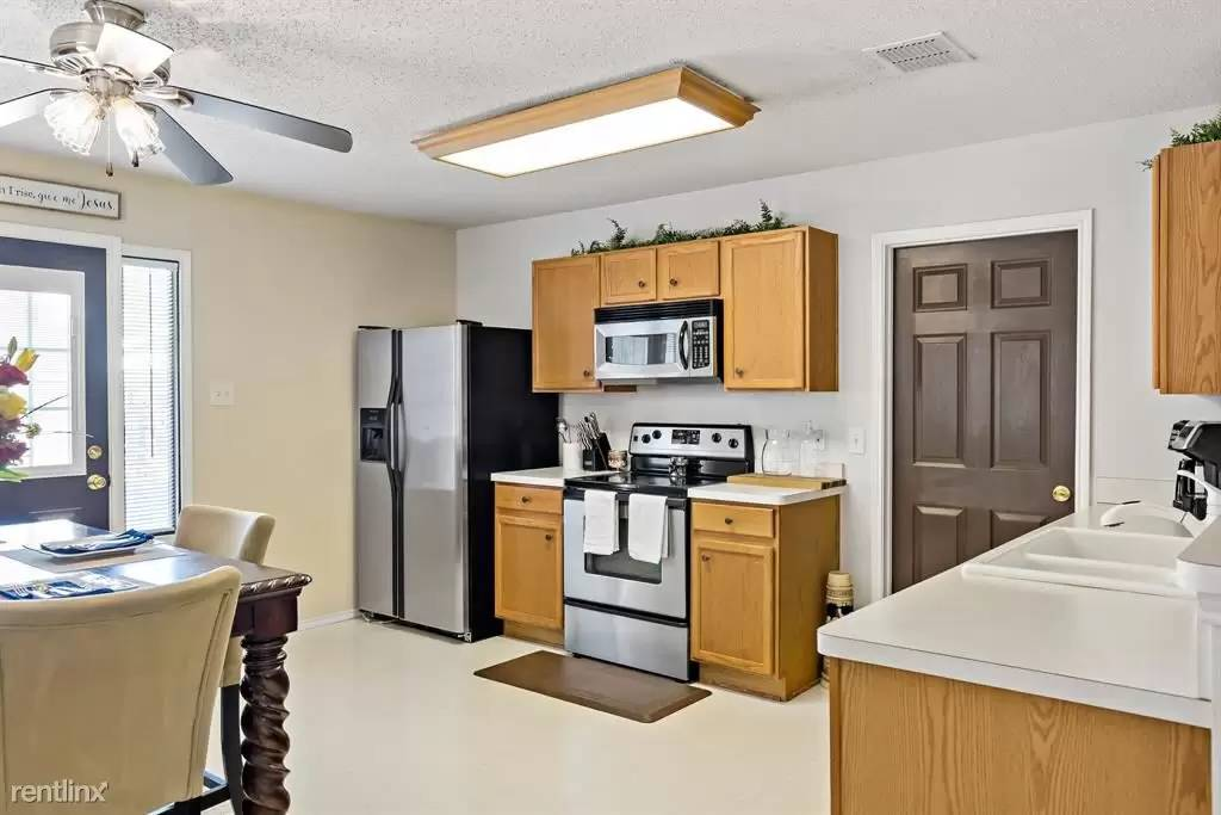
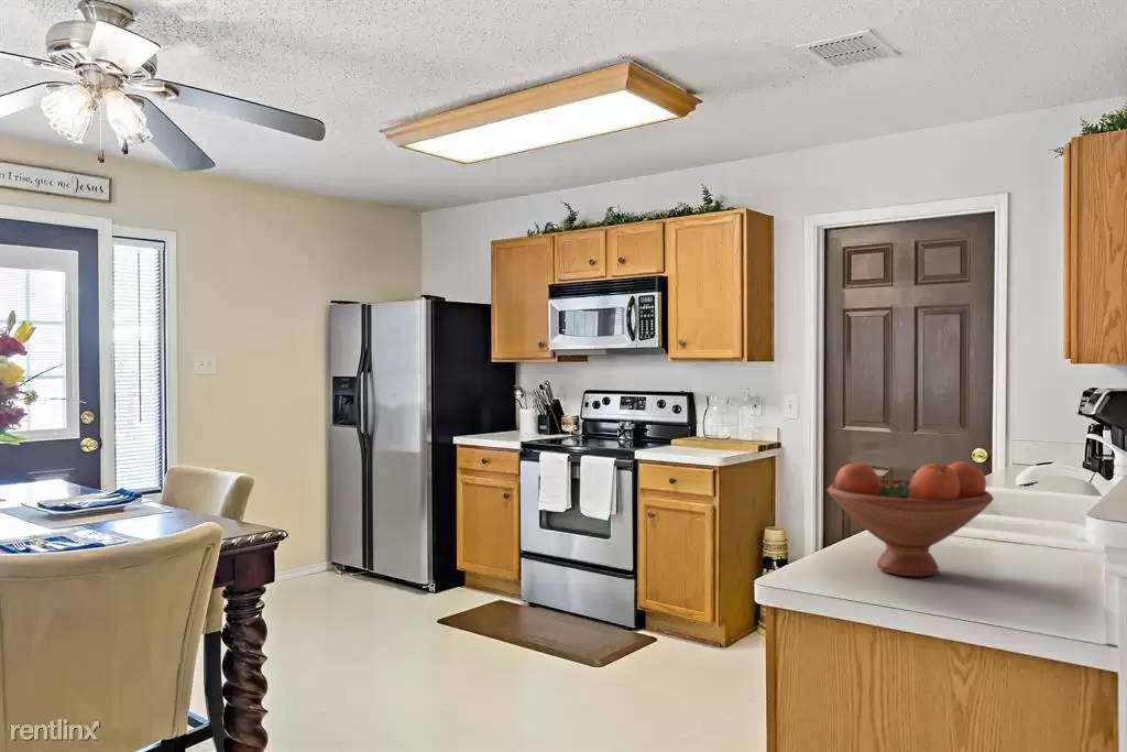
+ fruit bowl [827,460,995,577]
